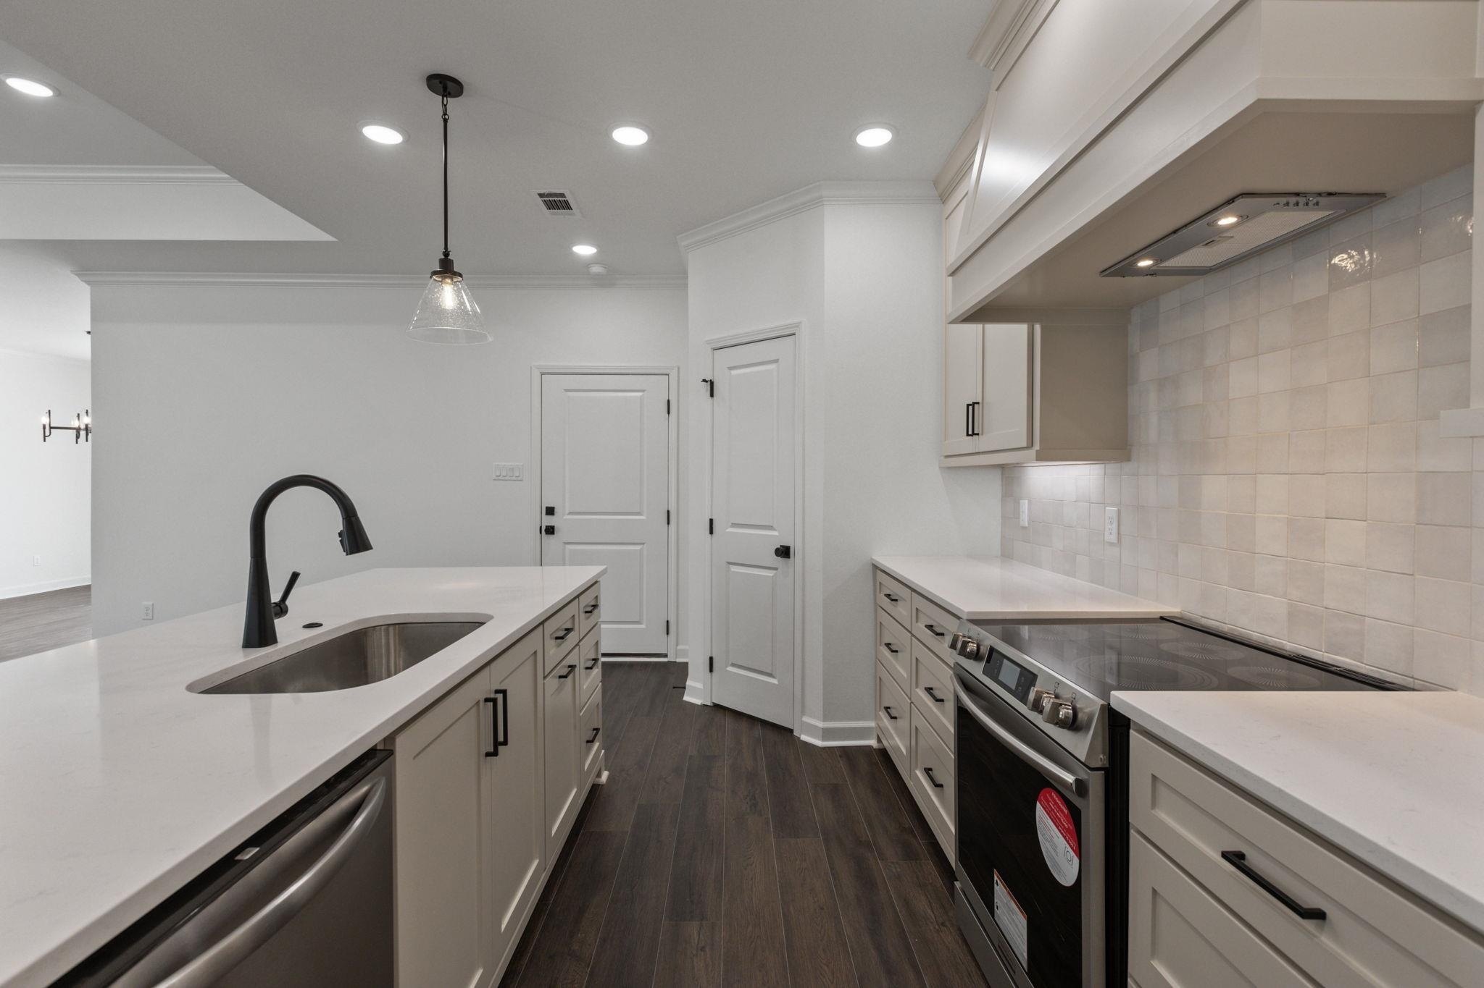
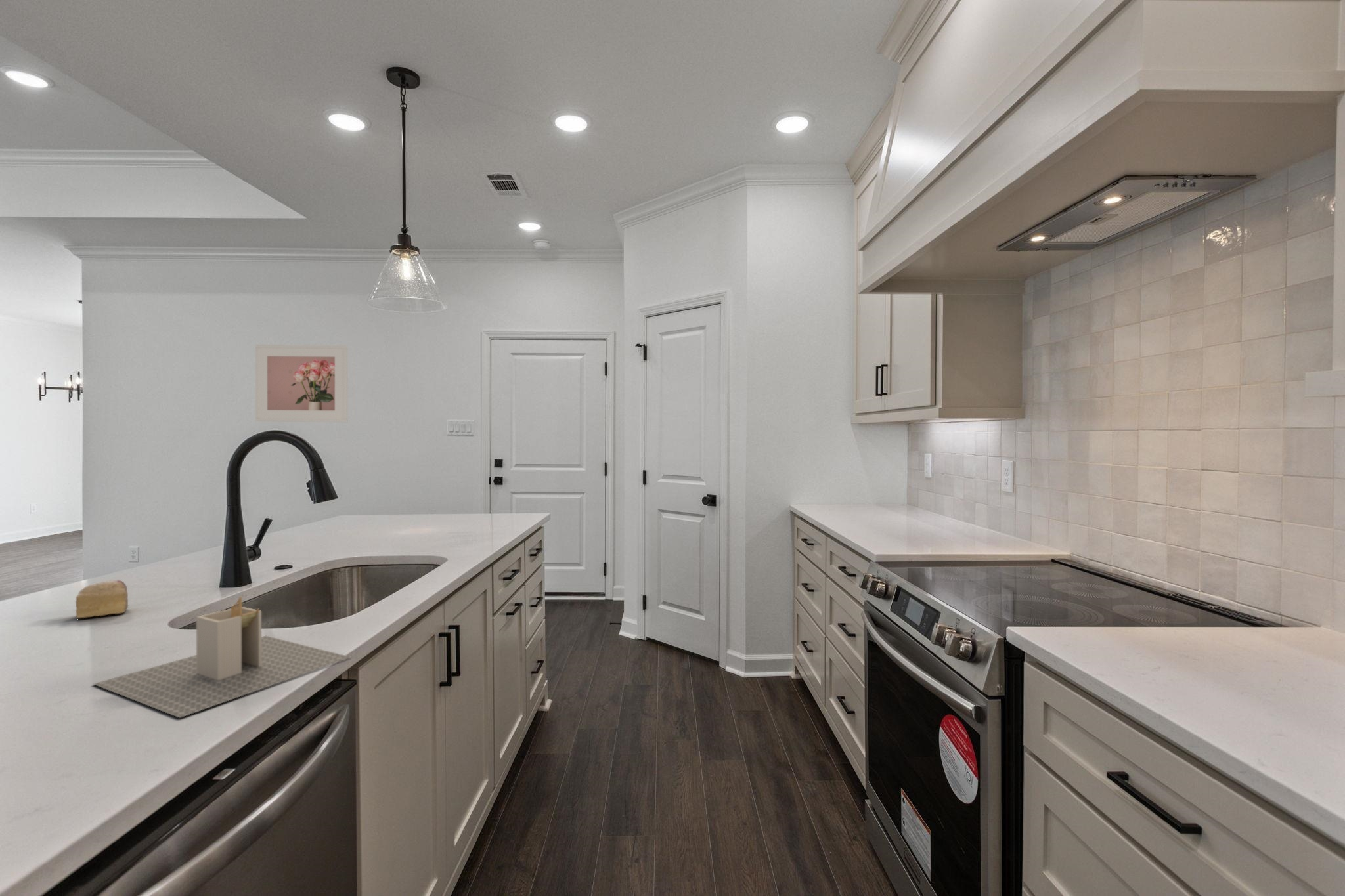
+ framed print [254,344,348,423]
+ utensil holder [93,596,351,719]
+ cake slice [75,580,129,619]
